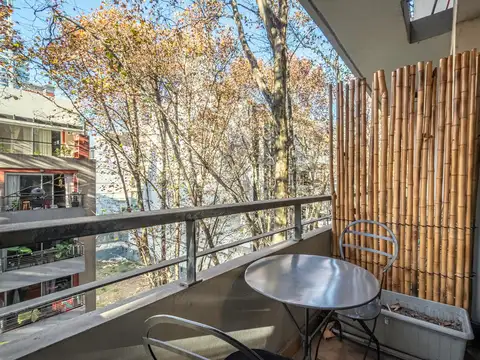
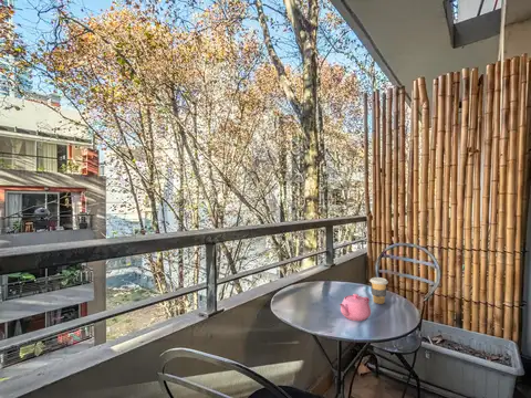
+ coffee cup [369,276,389,305]
+ teapot [339,293,372,322]
